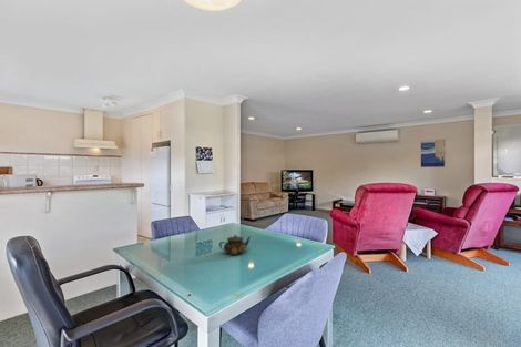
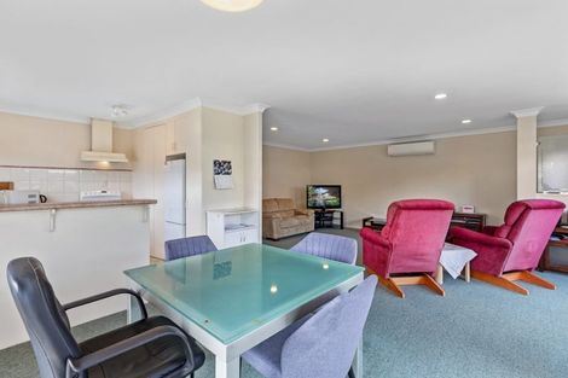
- wall art [420,137,447,169]
- teapot [218,234,252,256]
